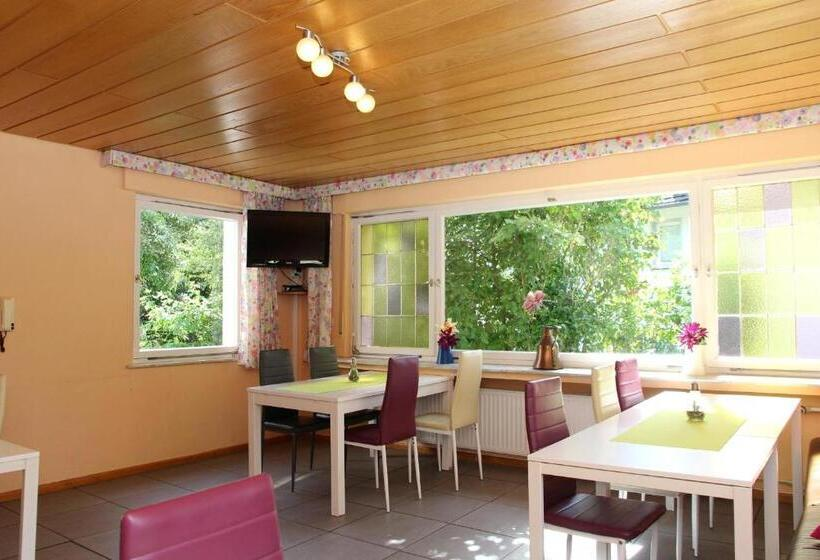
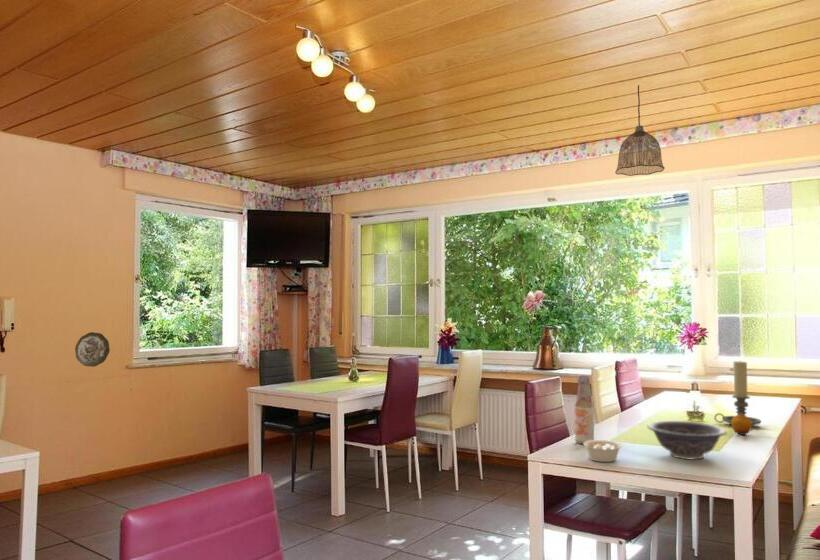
+ decorative bowl [646,420,728,460]
+ decorative plate [74,331,111,368]
+ pendant lamp [614,84,666,177]
+ fruit [730,414,753,436]
+ legume [582,438,628,463]
+ candle holder [713,359,762,427]
+ bottle [574,375,595,445]
